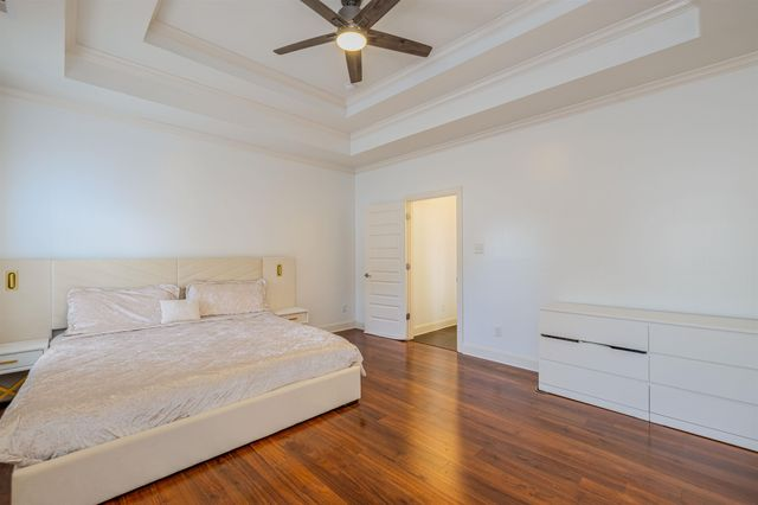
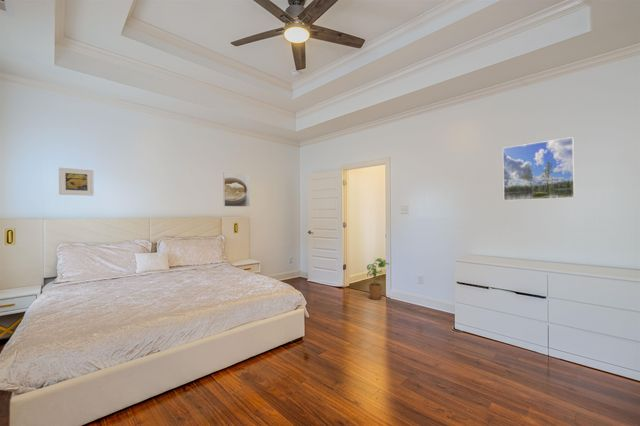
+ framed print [502,136,576,202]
+ house plant [366,257,390,301]
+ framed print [222,172,251,208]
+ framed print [58,167,95,197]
